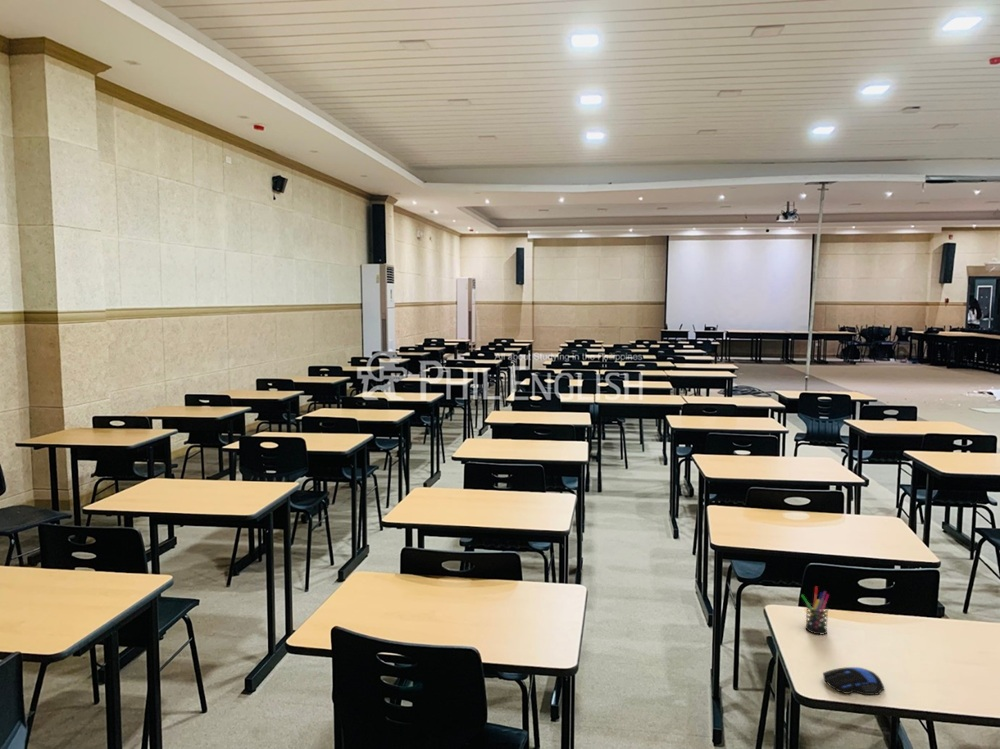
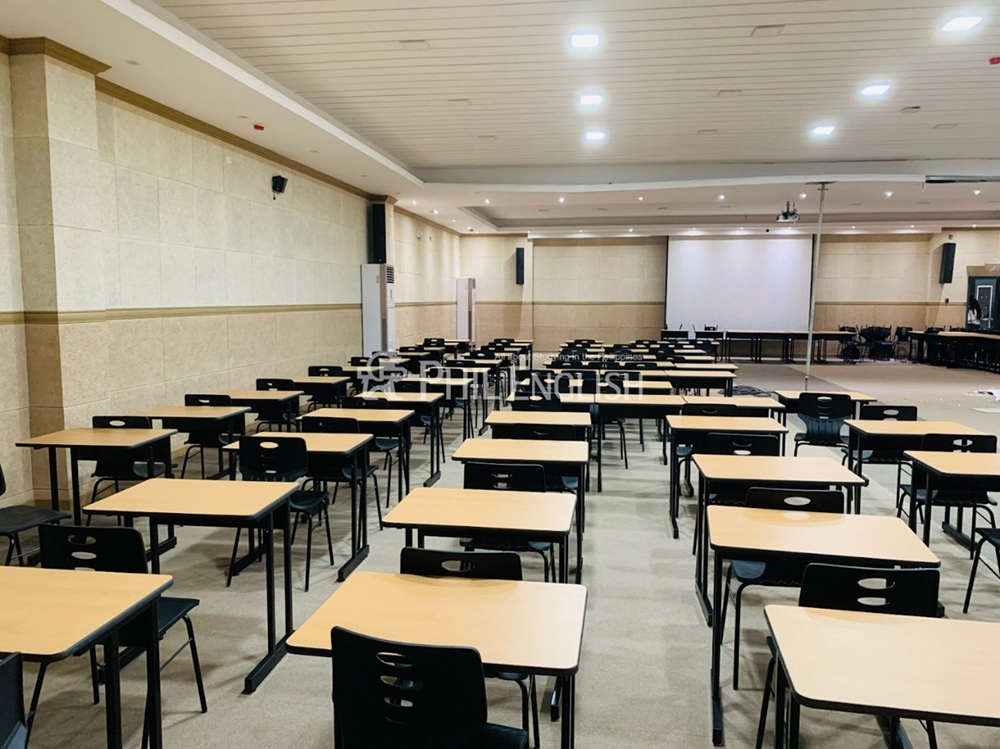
- computer mouse [822,666,885,696]
- pen holder [800,586,830,635]
